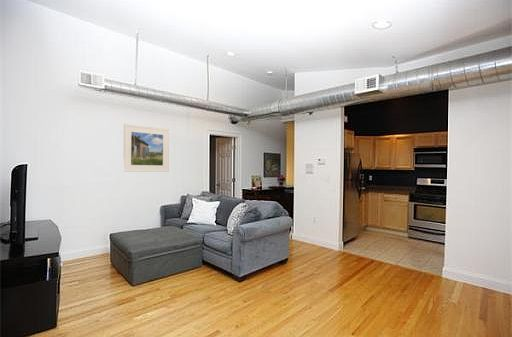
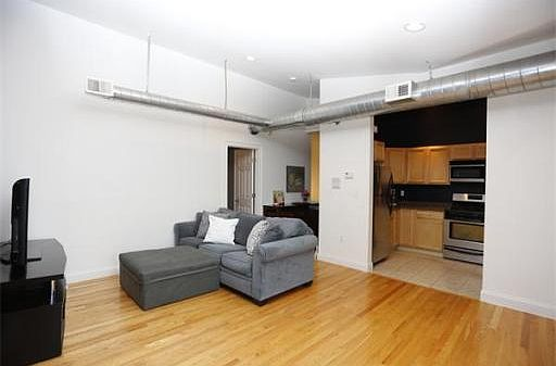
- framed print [123,123,170,173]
